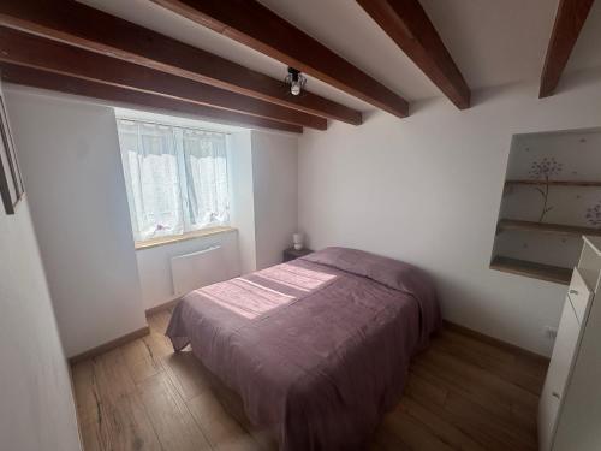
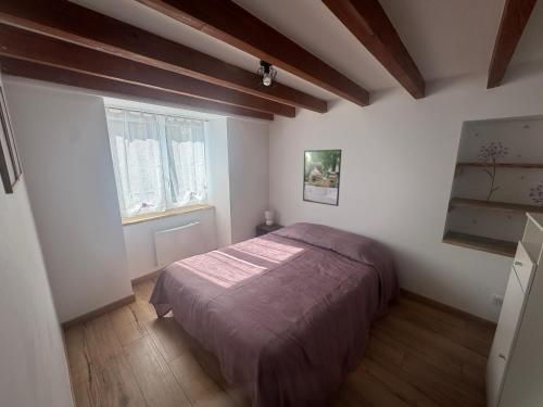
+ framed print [302,149,342,207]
